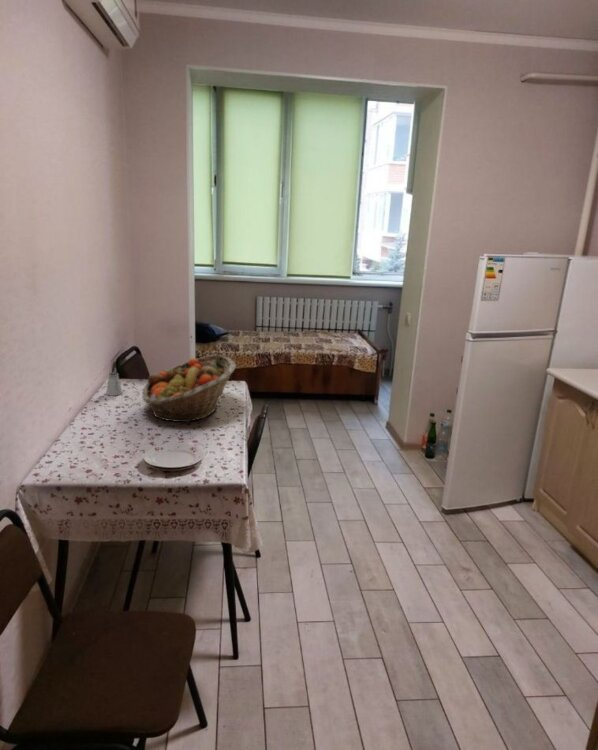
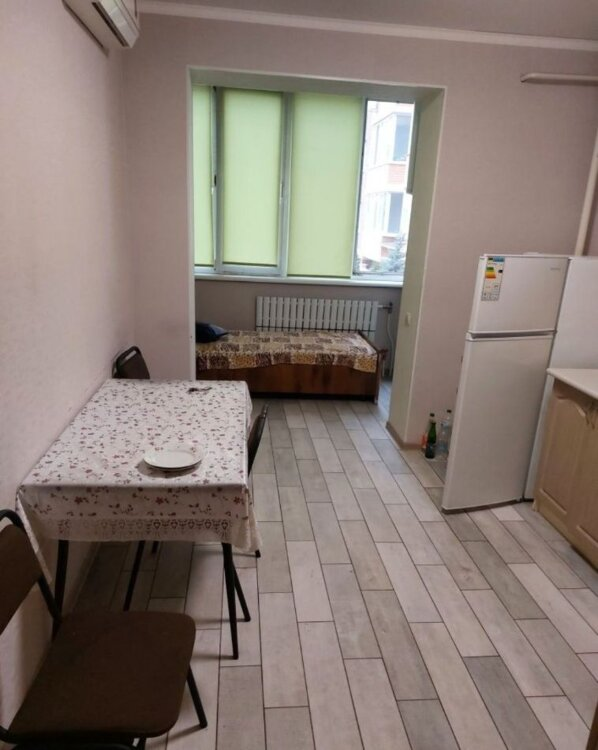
- fruit basket [142,354,237,424]
- saltshaker [105,371,124,397]
